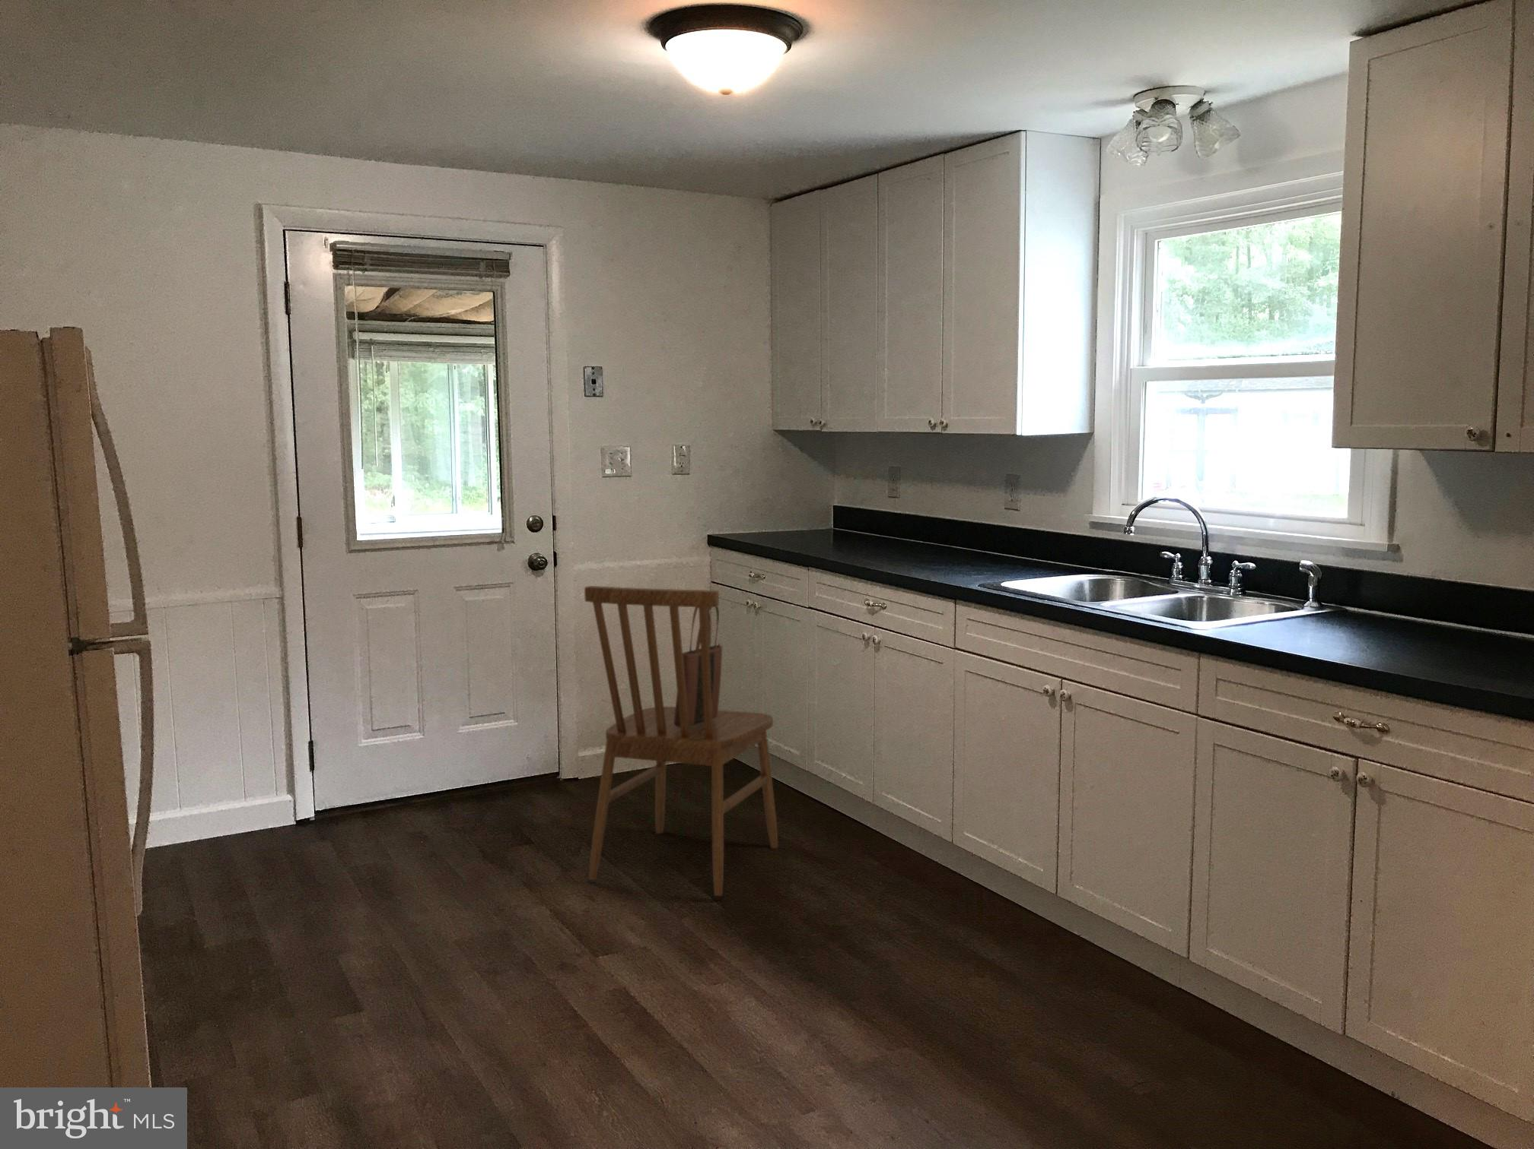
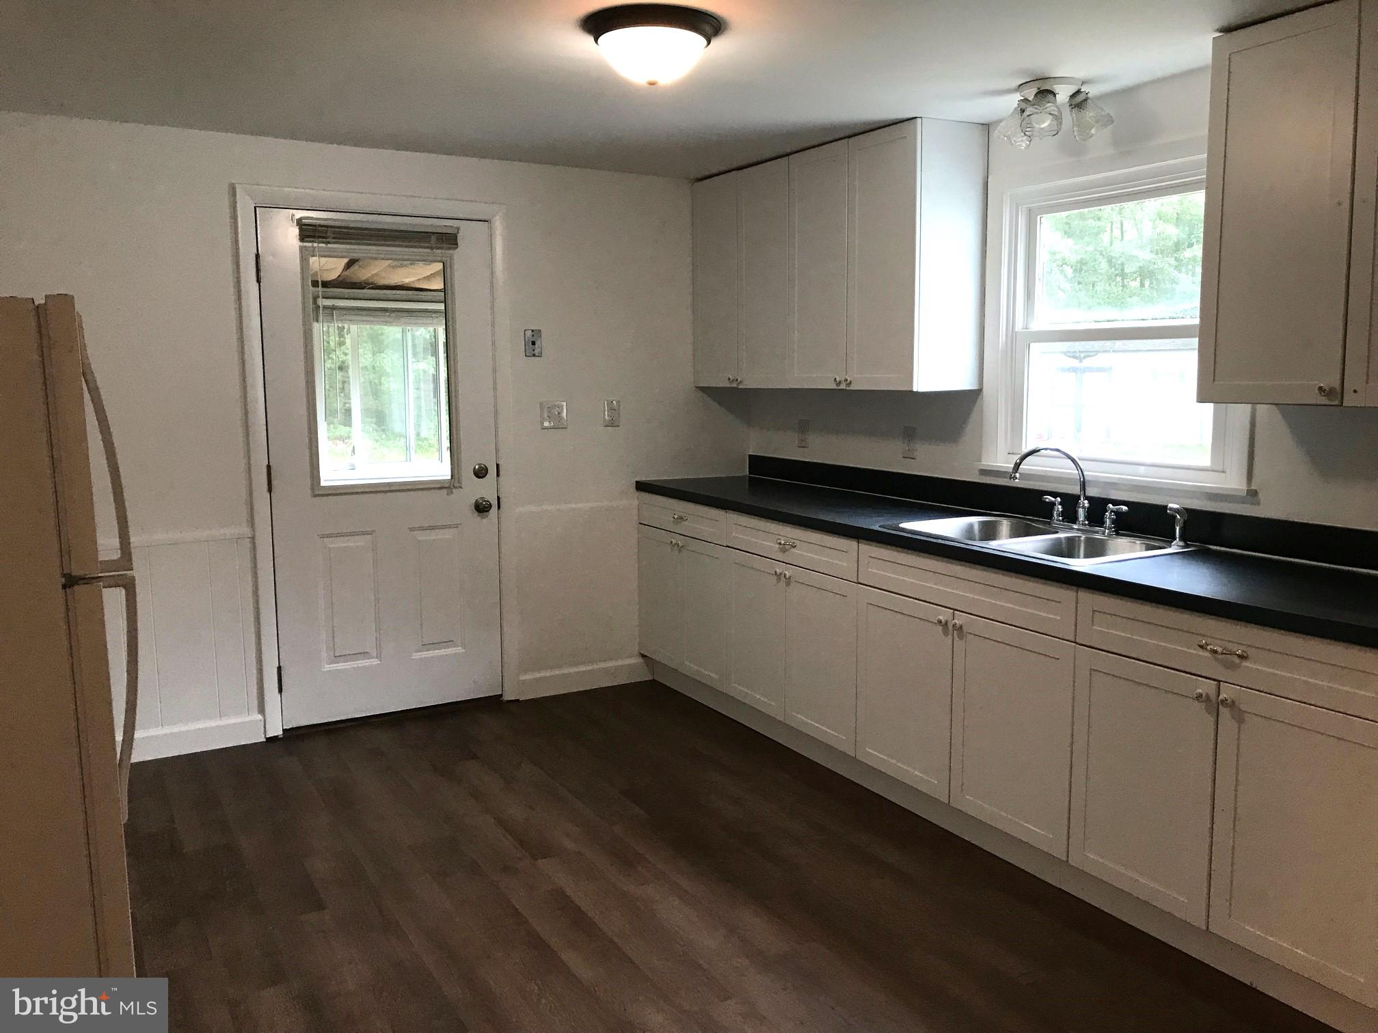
- dining chair [583,585,778,897]
- tote bag [674,606,724,728]
